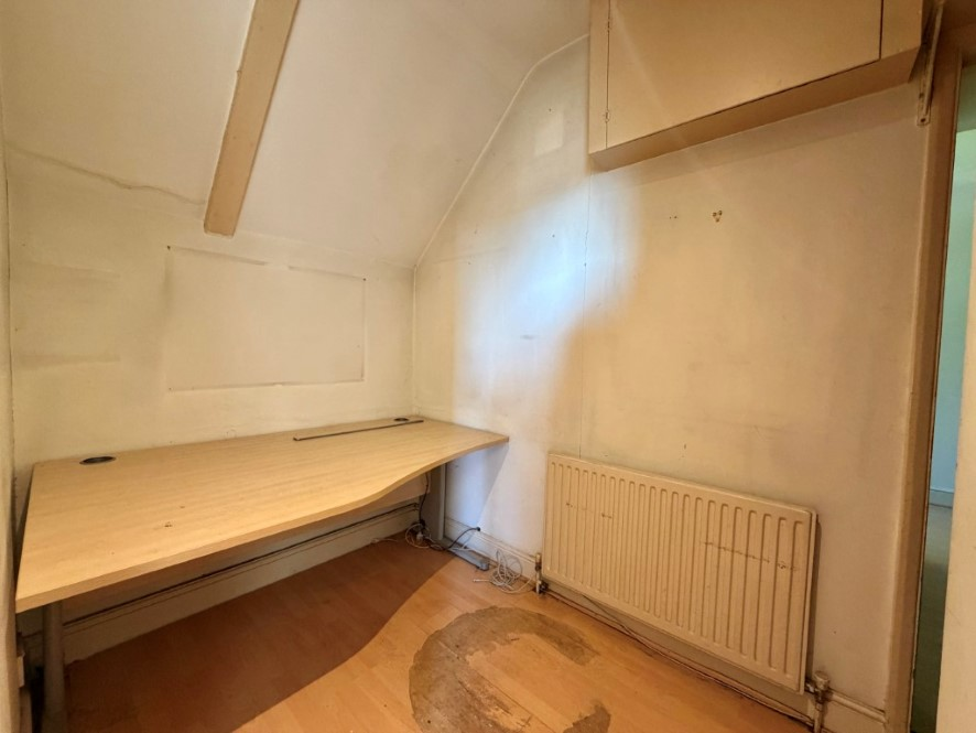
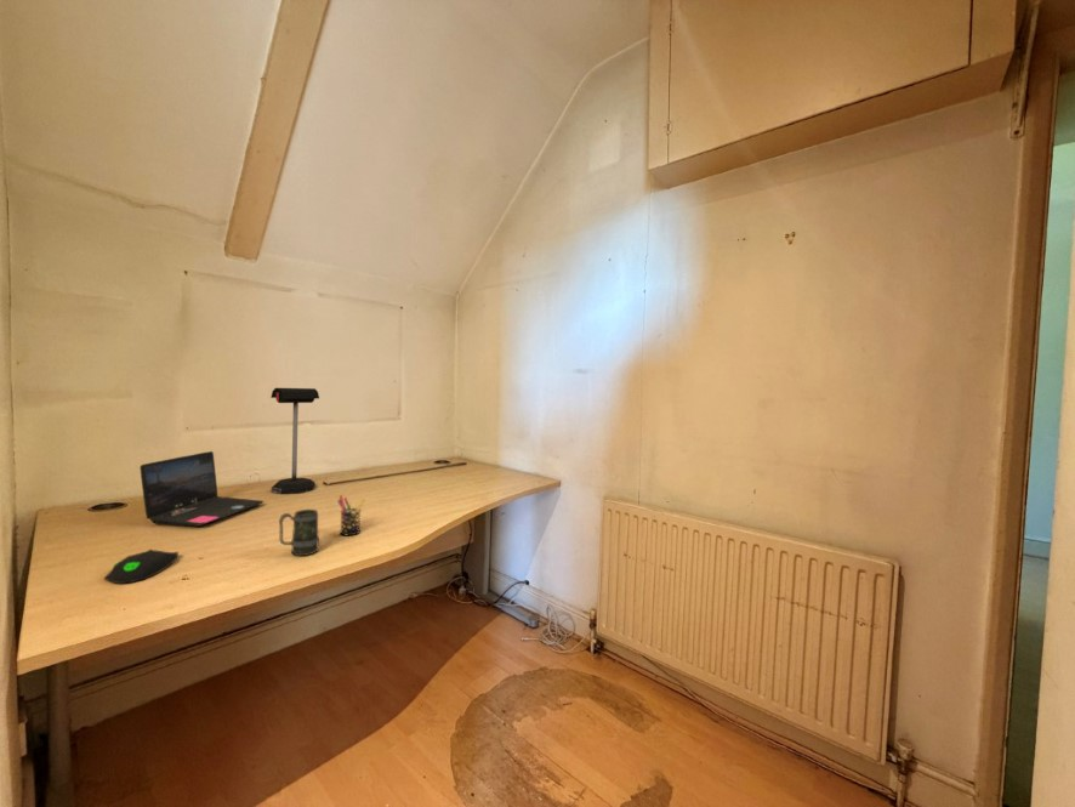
+ laptop [138,450,265,528]
+ pen holder [336,494,366,536]
+ mug [278,508,320,557]
+ computer mouse [103,549,180,585]
+ mailbox [269,387,320,495]
